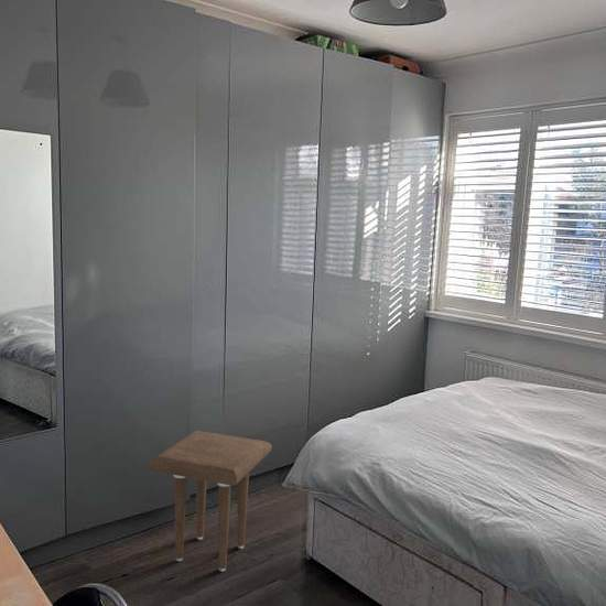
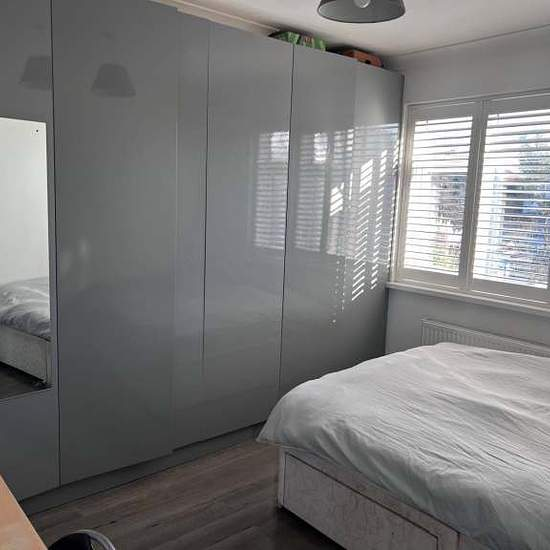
- side table [148,430,273,573]
